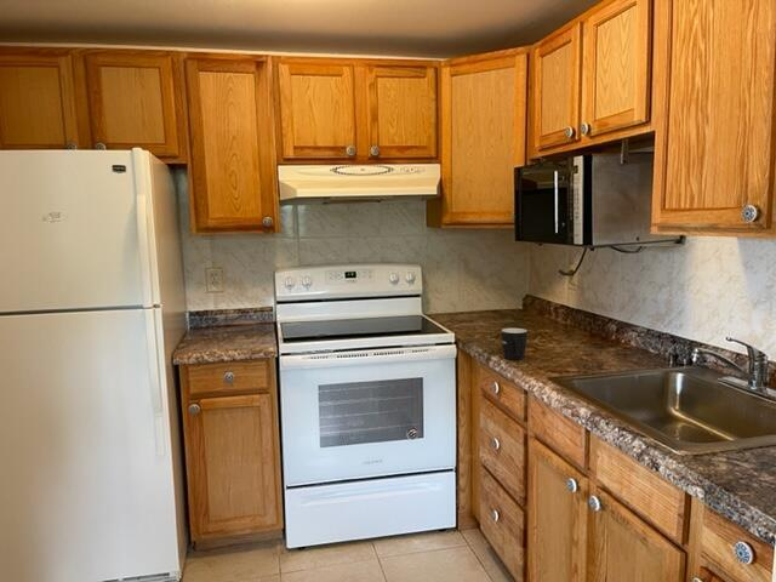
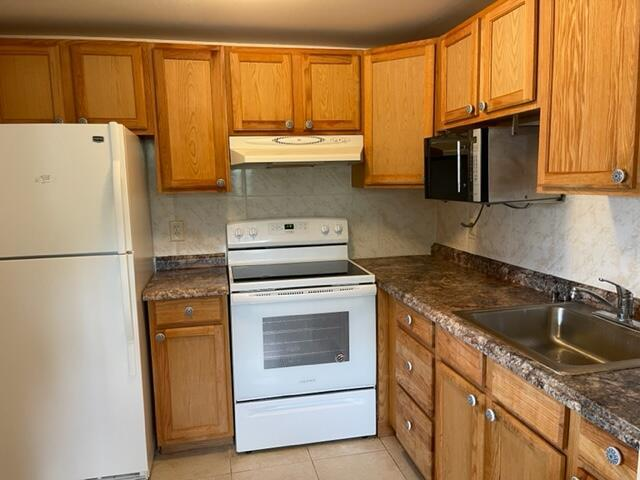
- mug [501,327,529,361]
